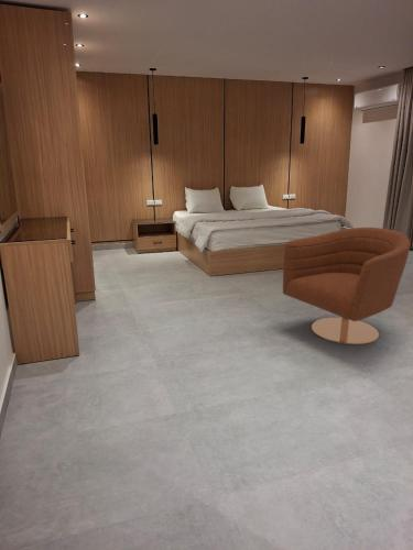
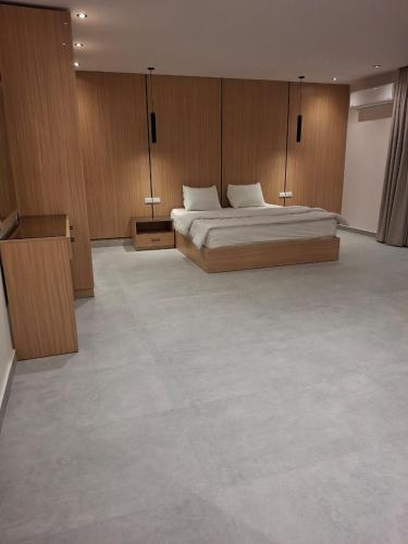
- armchair [282,227,411,345]
